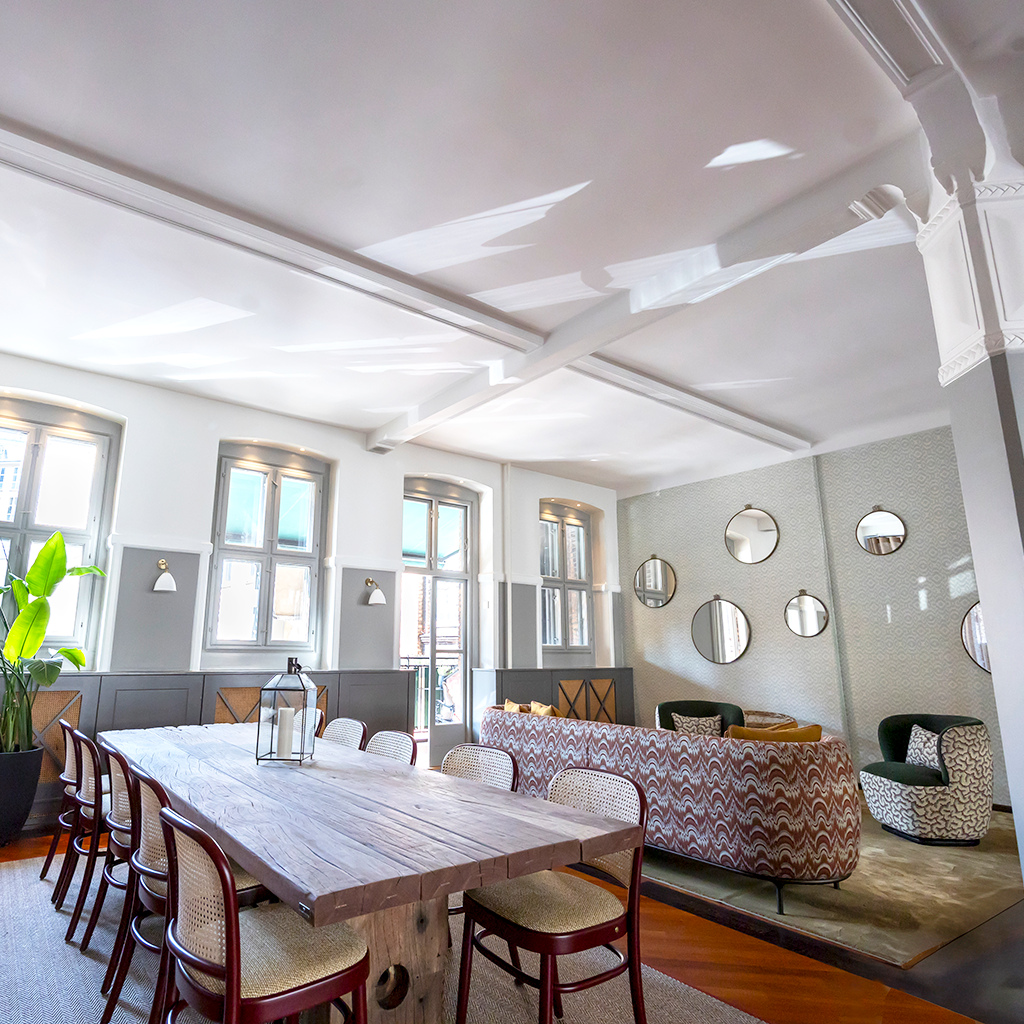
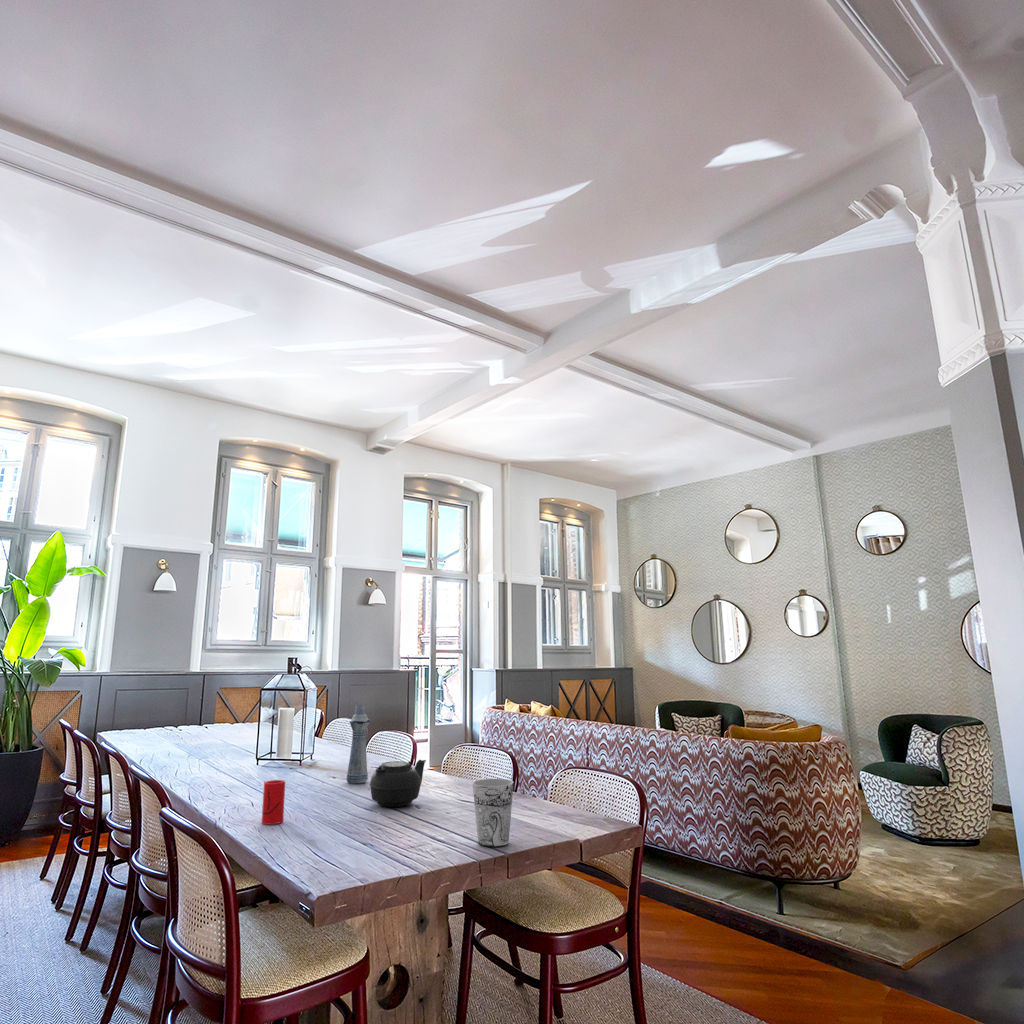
+ teapot [369,759,427,808]
+ cup [472,778,515,848]
+ bottle [345,705,371,784]
+ cup [261,779,286,826]
